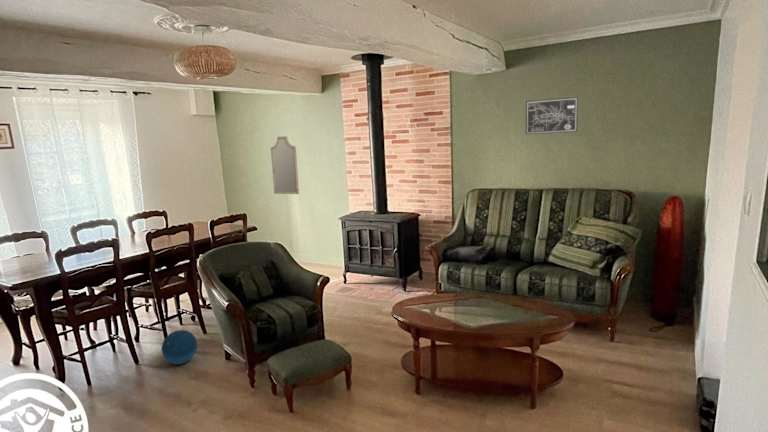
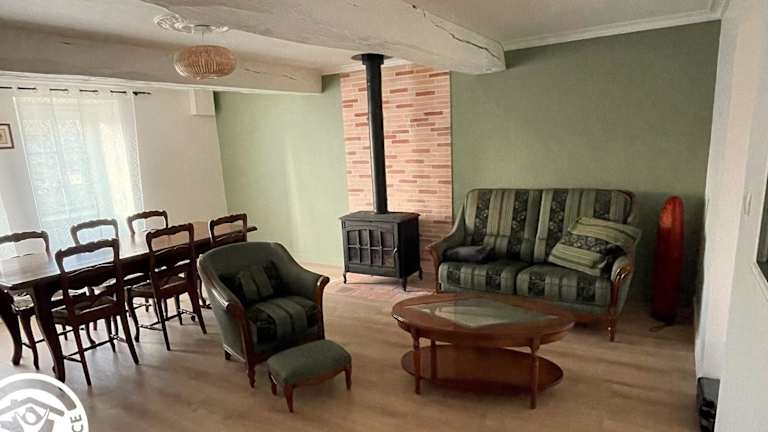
- wall art [525,96,579,135]
- home mirror [270,135,300,195]
- ball [160,329,198,365]
